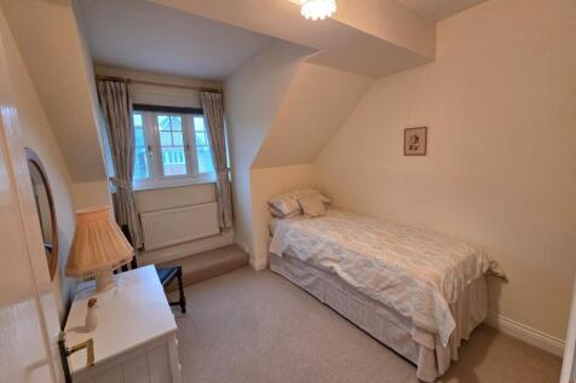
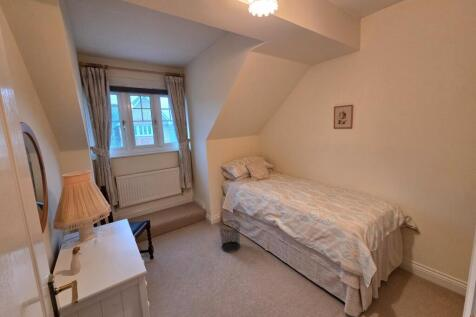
+ waste bin [217,219,242,253]
